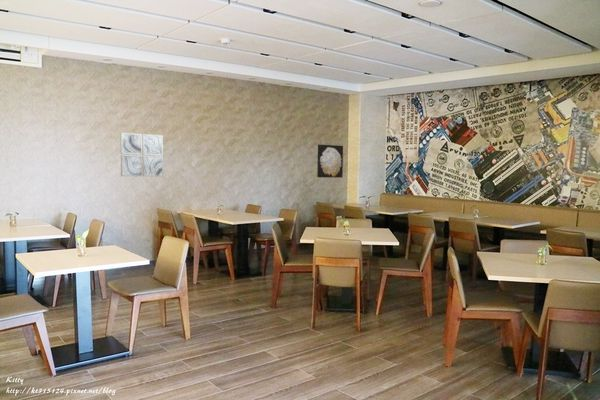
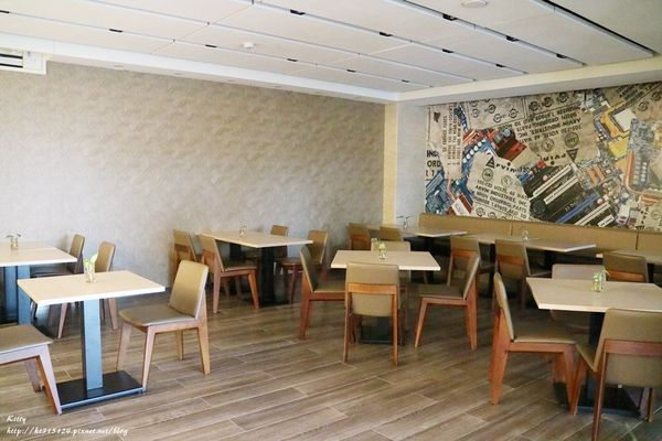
- wall art [316,143,344,179]
- wall art [120,132,164,177]
